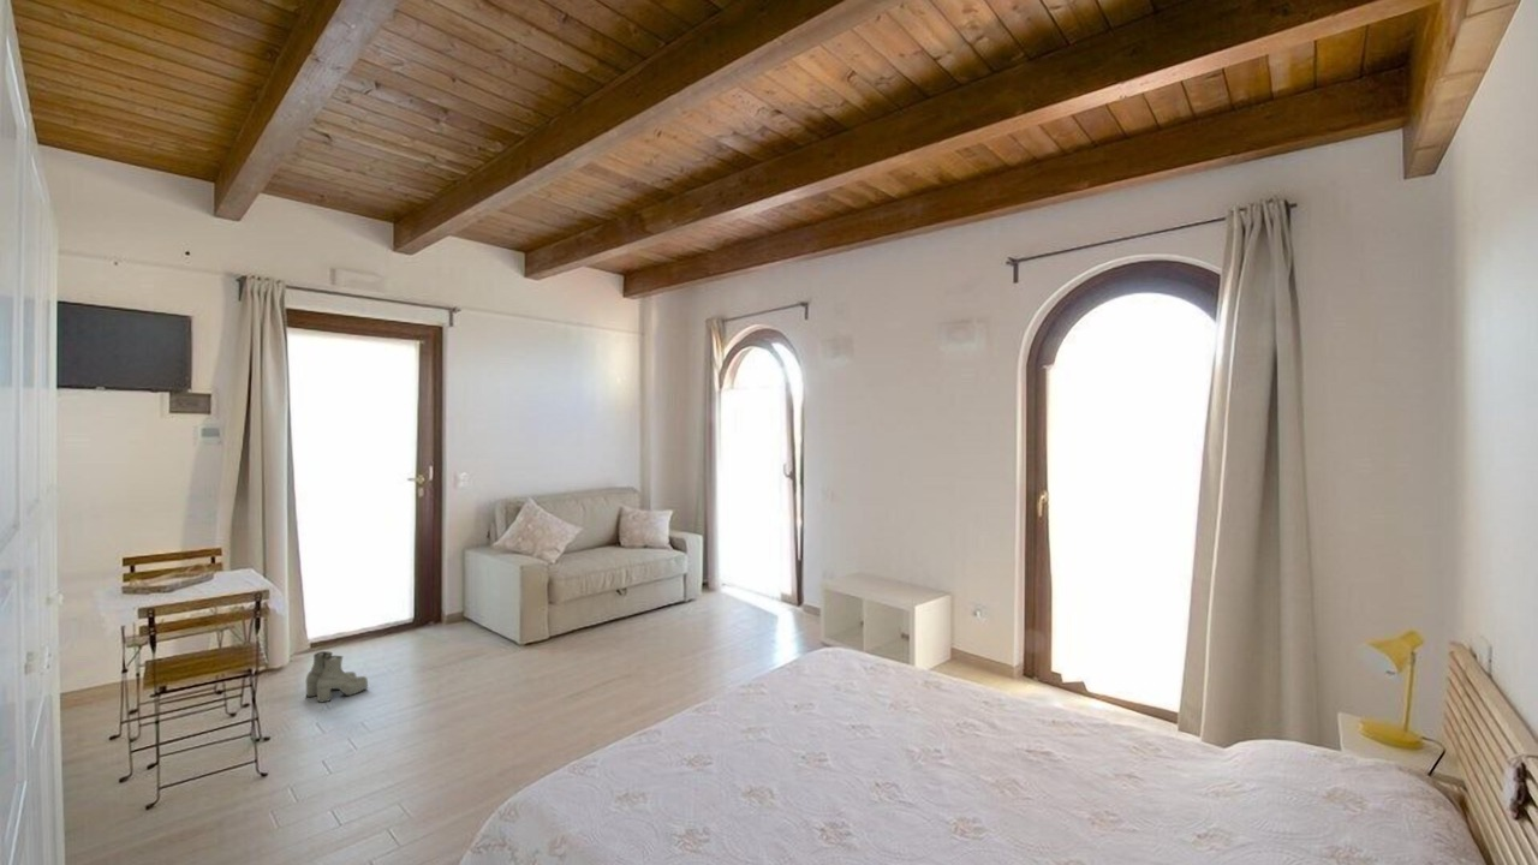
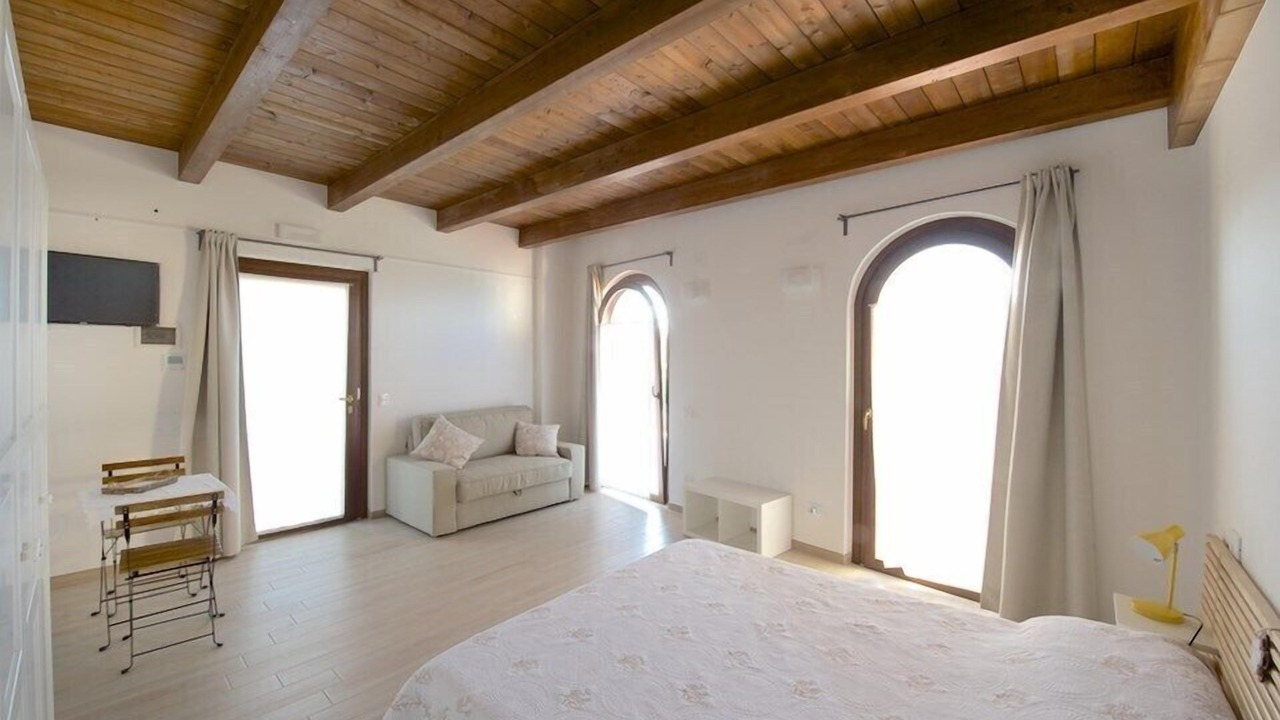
- boots [305,650,369,704]
